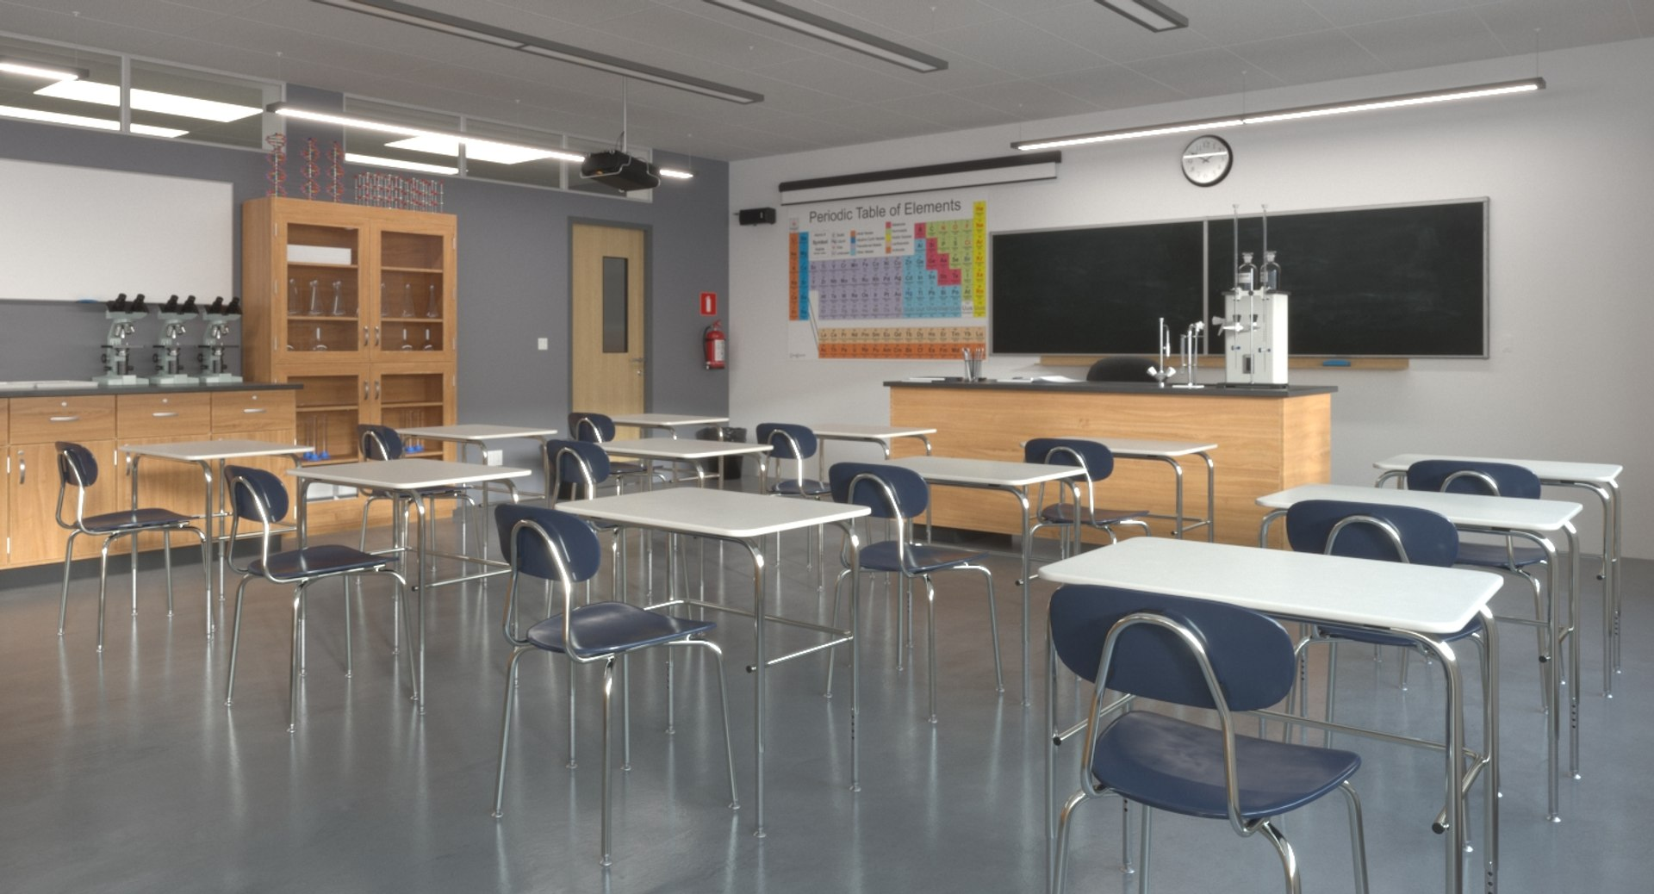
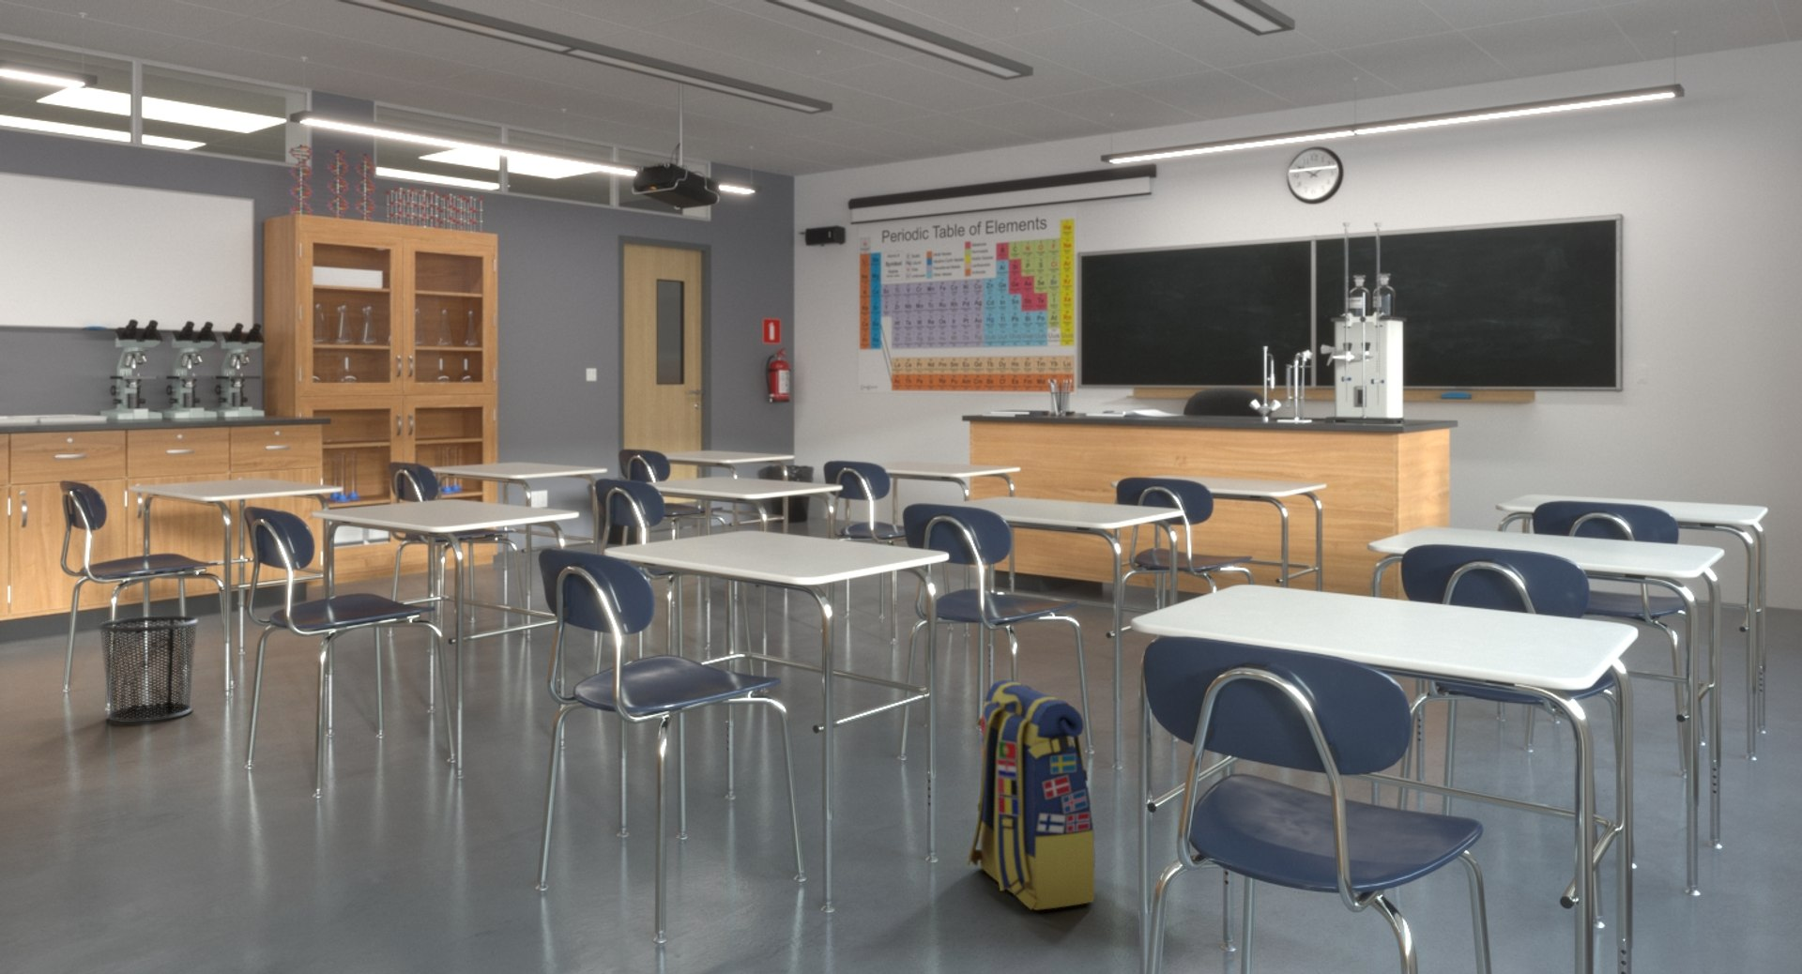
+ backpack [967,679,1097,912]
+ waste bin [97,614,200,723]
